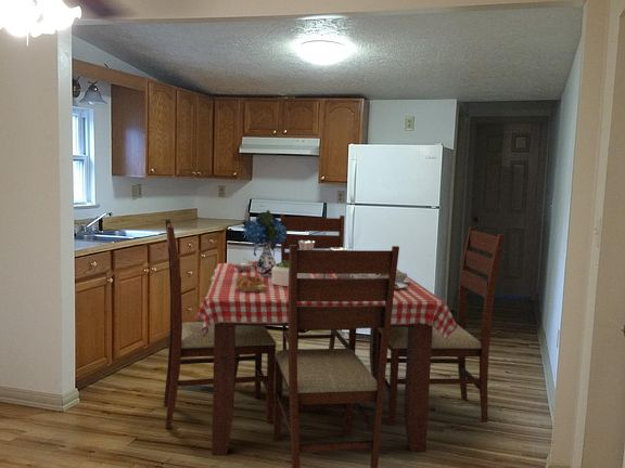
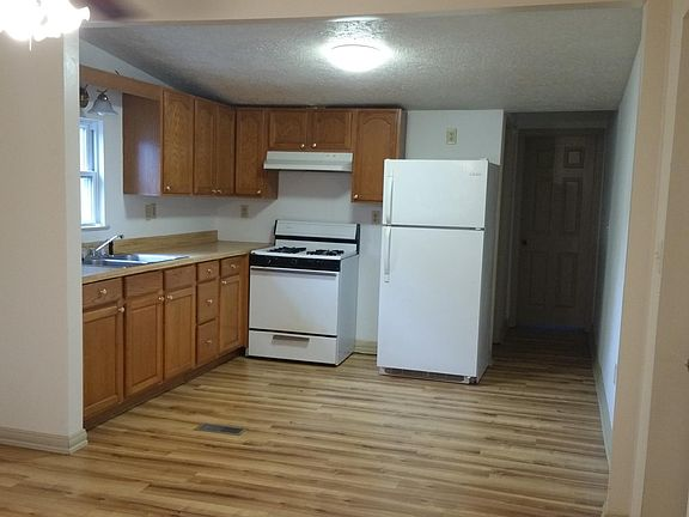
- dining table [163,209,506,468]
